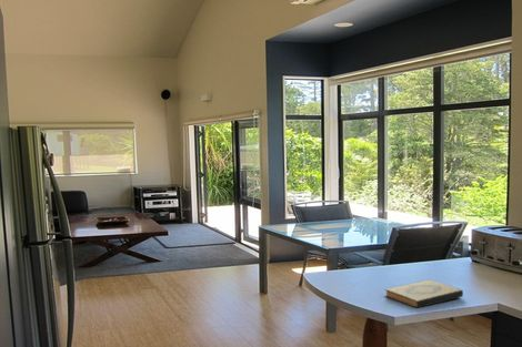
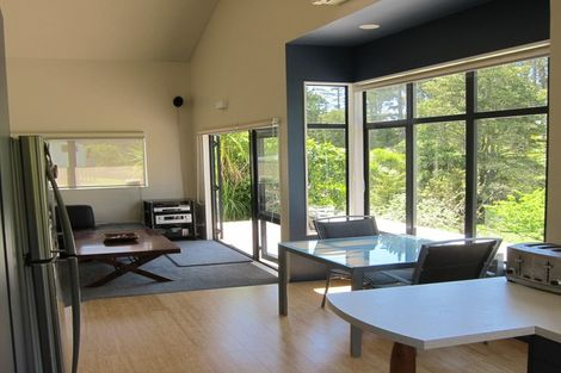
- hardback book [384,278,464,309]
